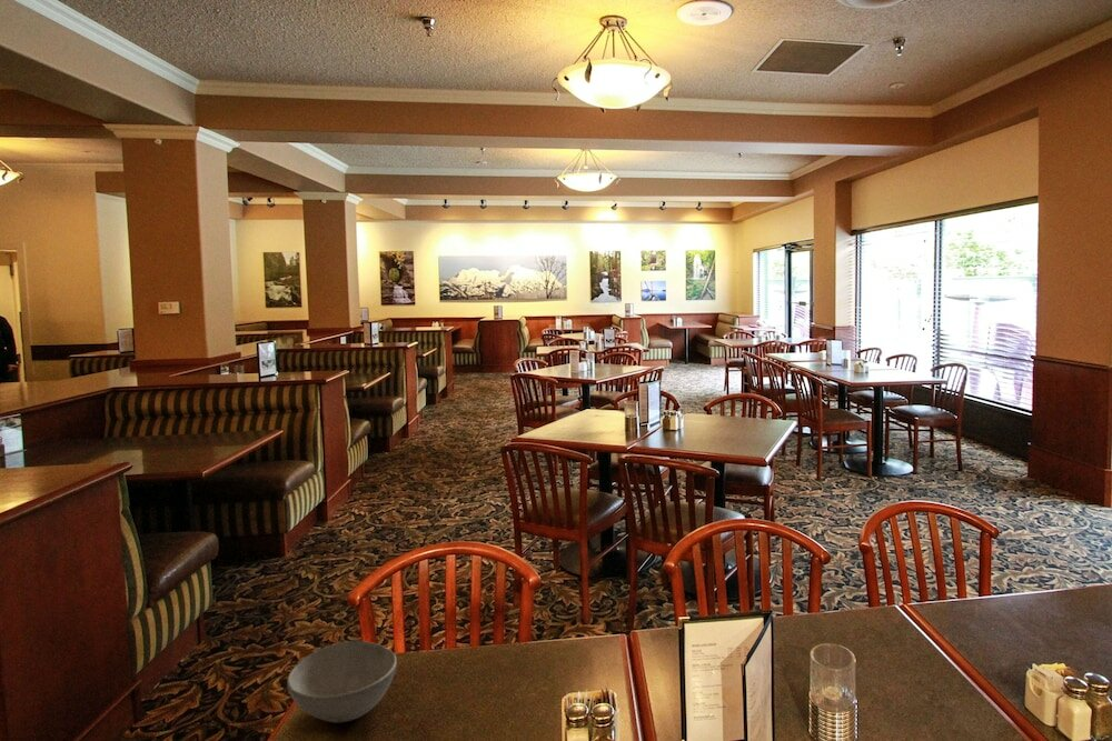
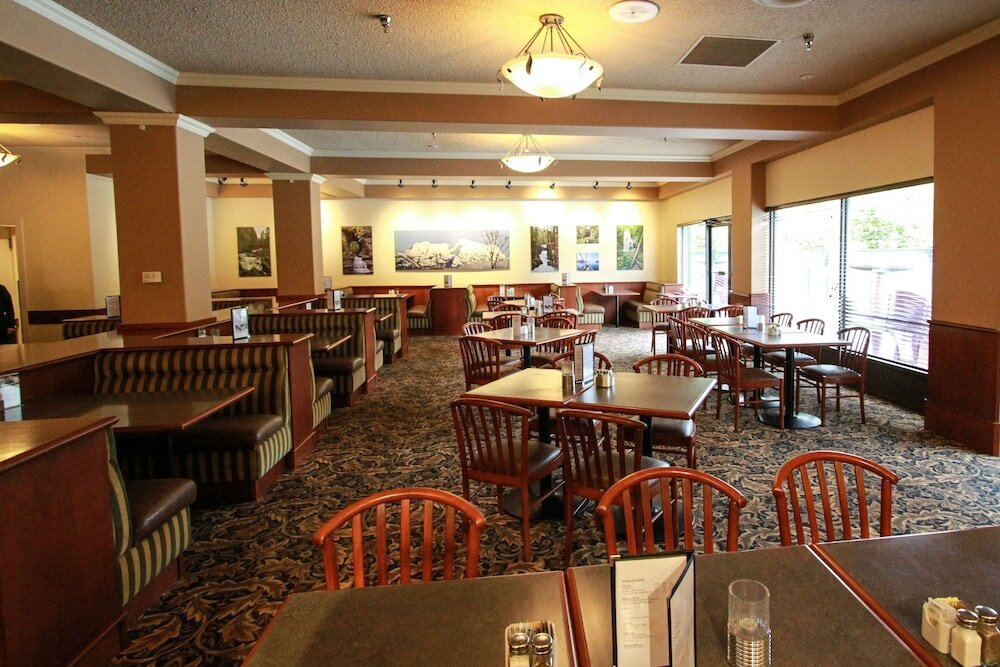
- soup bowl [286,640,398,724]
